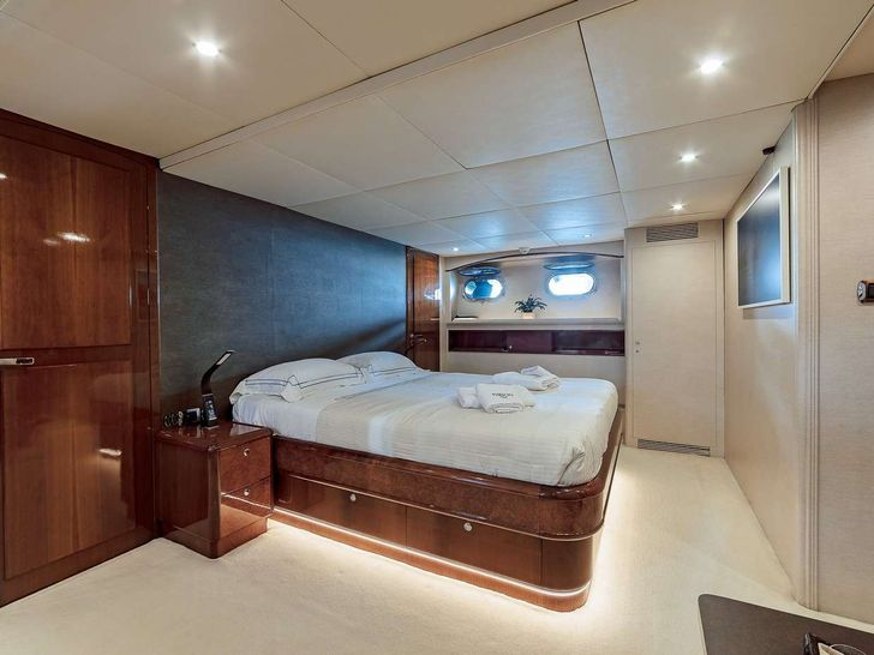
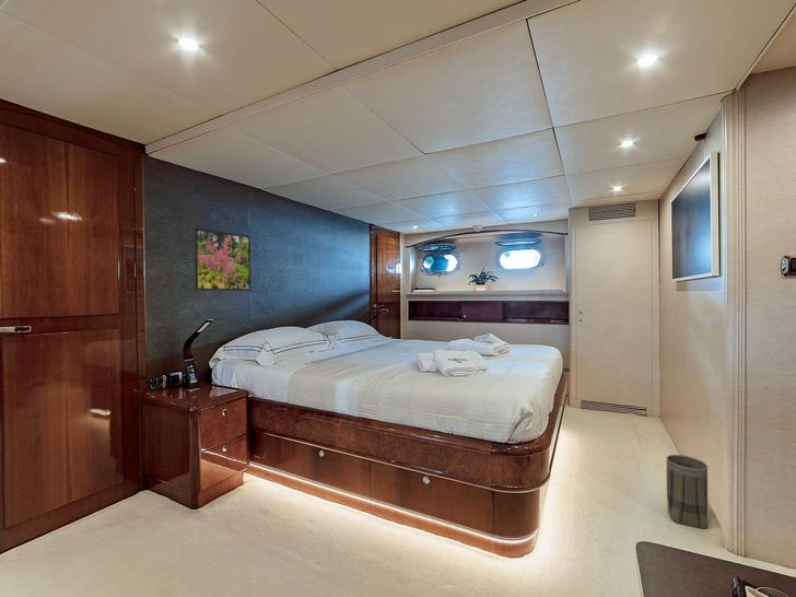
+ basket [666,454,709,530]
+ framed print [194,227,251,292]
